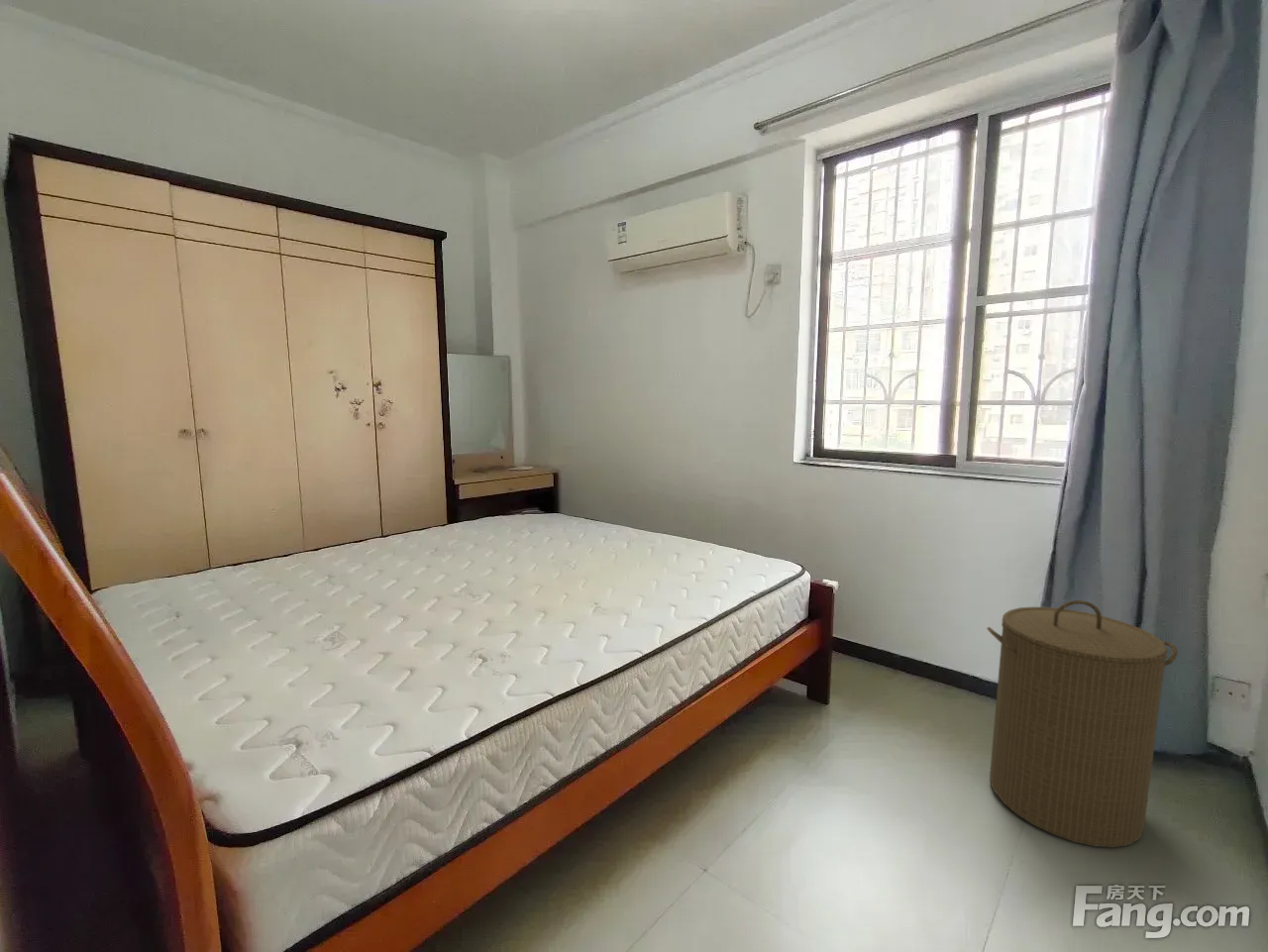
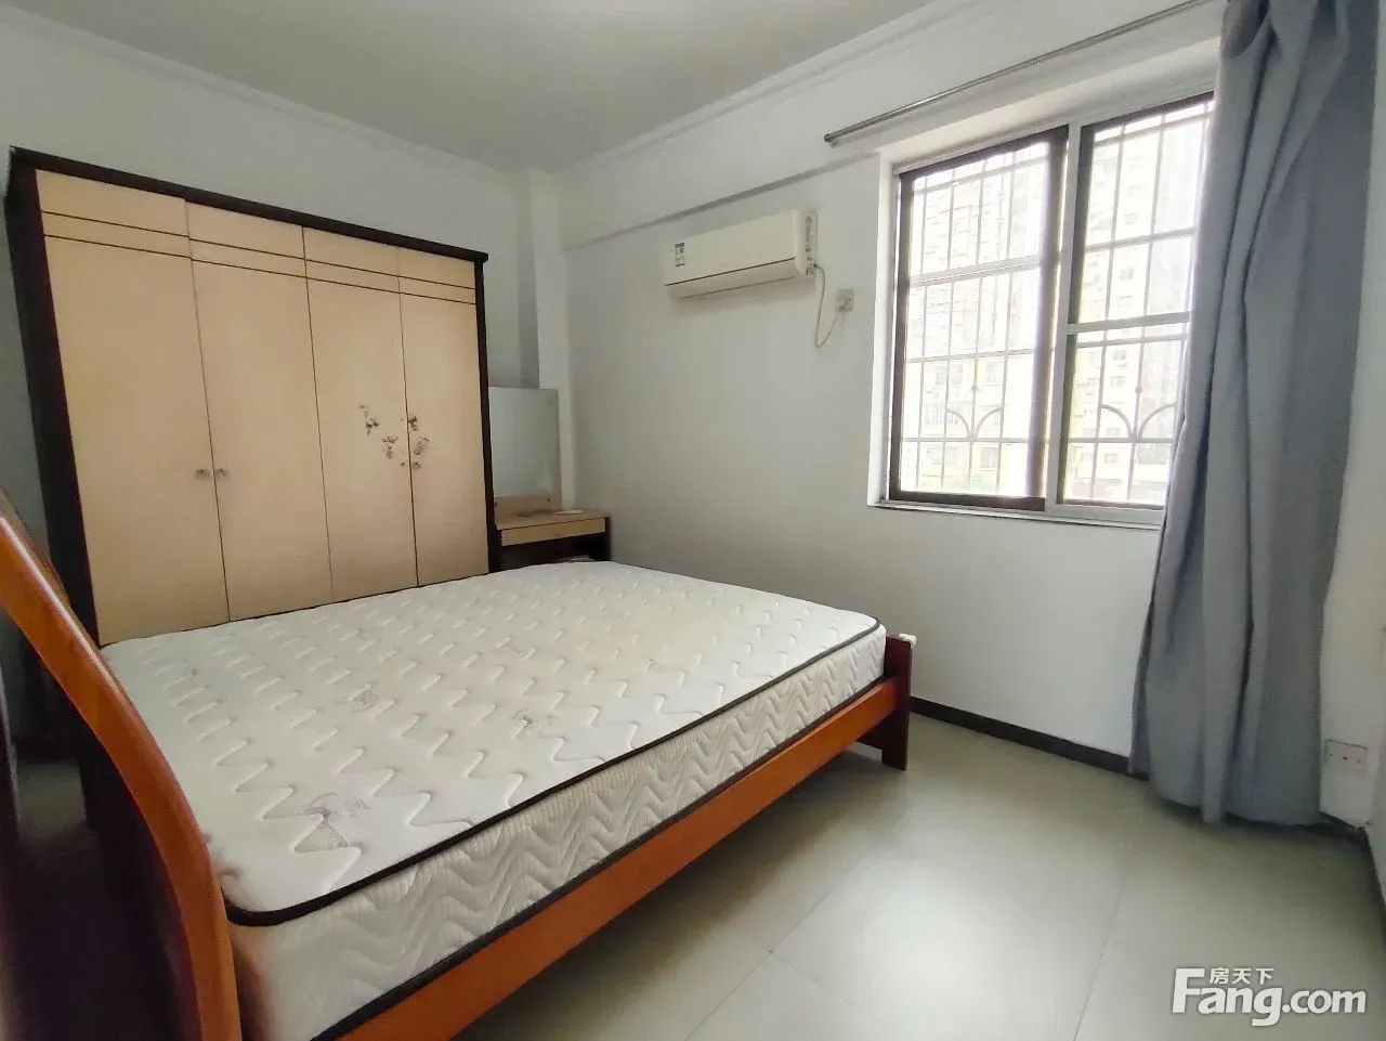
- laundry hamper [987,599,1178,849]
